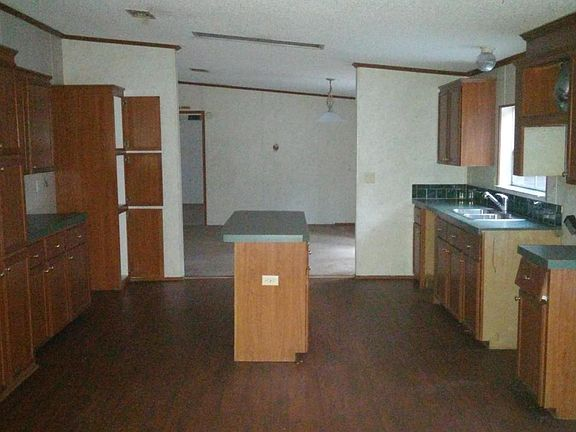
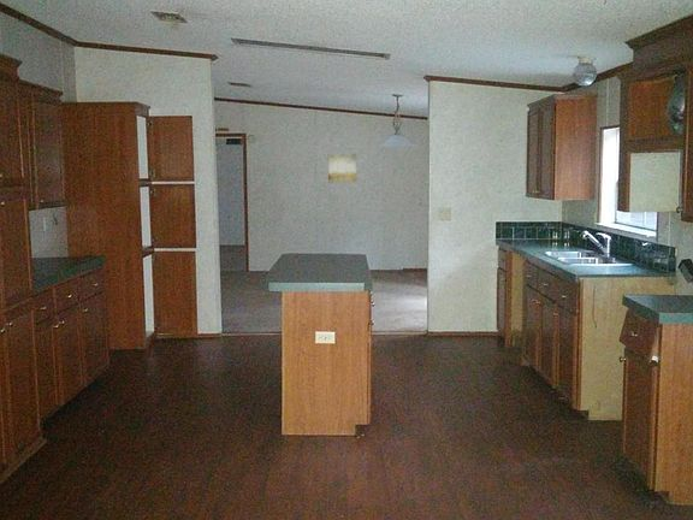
+ wall art [327,152,357,183]
